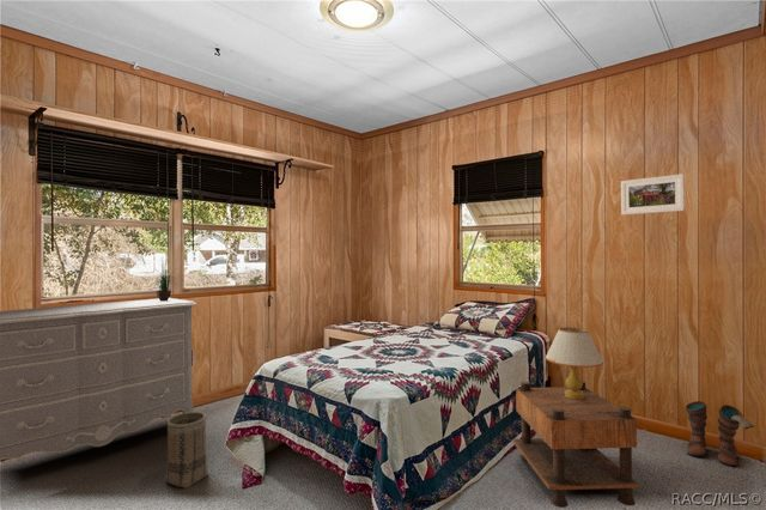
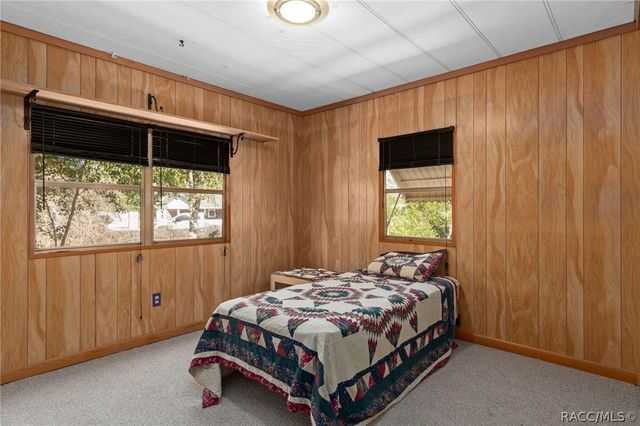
- table lamp [545,326,604,400]
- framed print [620,172,686,215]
- boots [685,400,756,467]
- potted plant [152,255,178,300]
- nightstand [511,380,640,509]
- dresser [0,297,197,461]
- basket [165,411,209,490]
